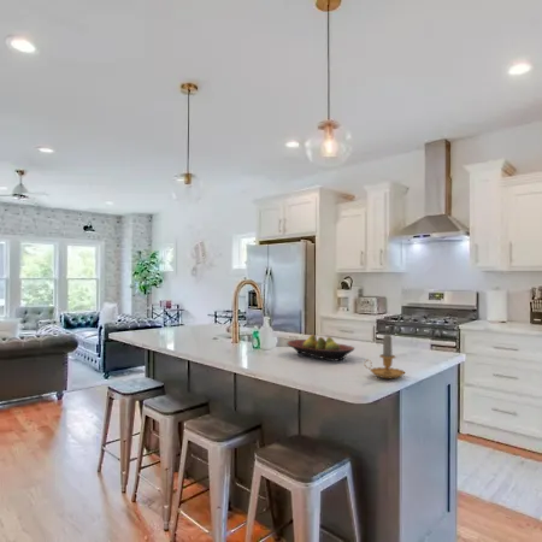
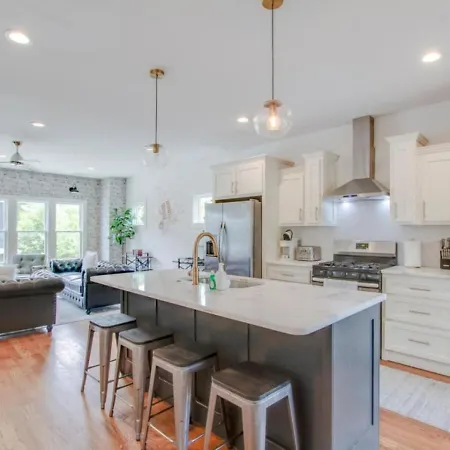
- fruit bowl [287,334,355,361]
- candle [363,334,406,379]
